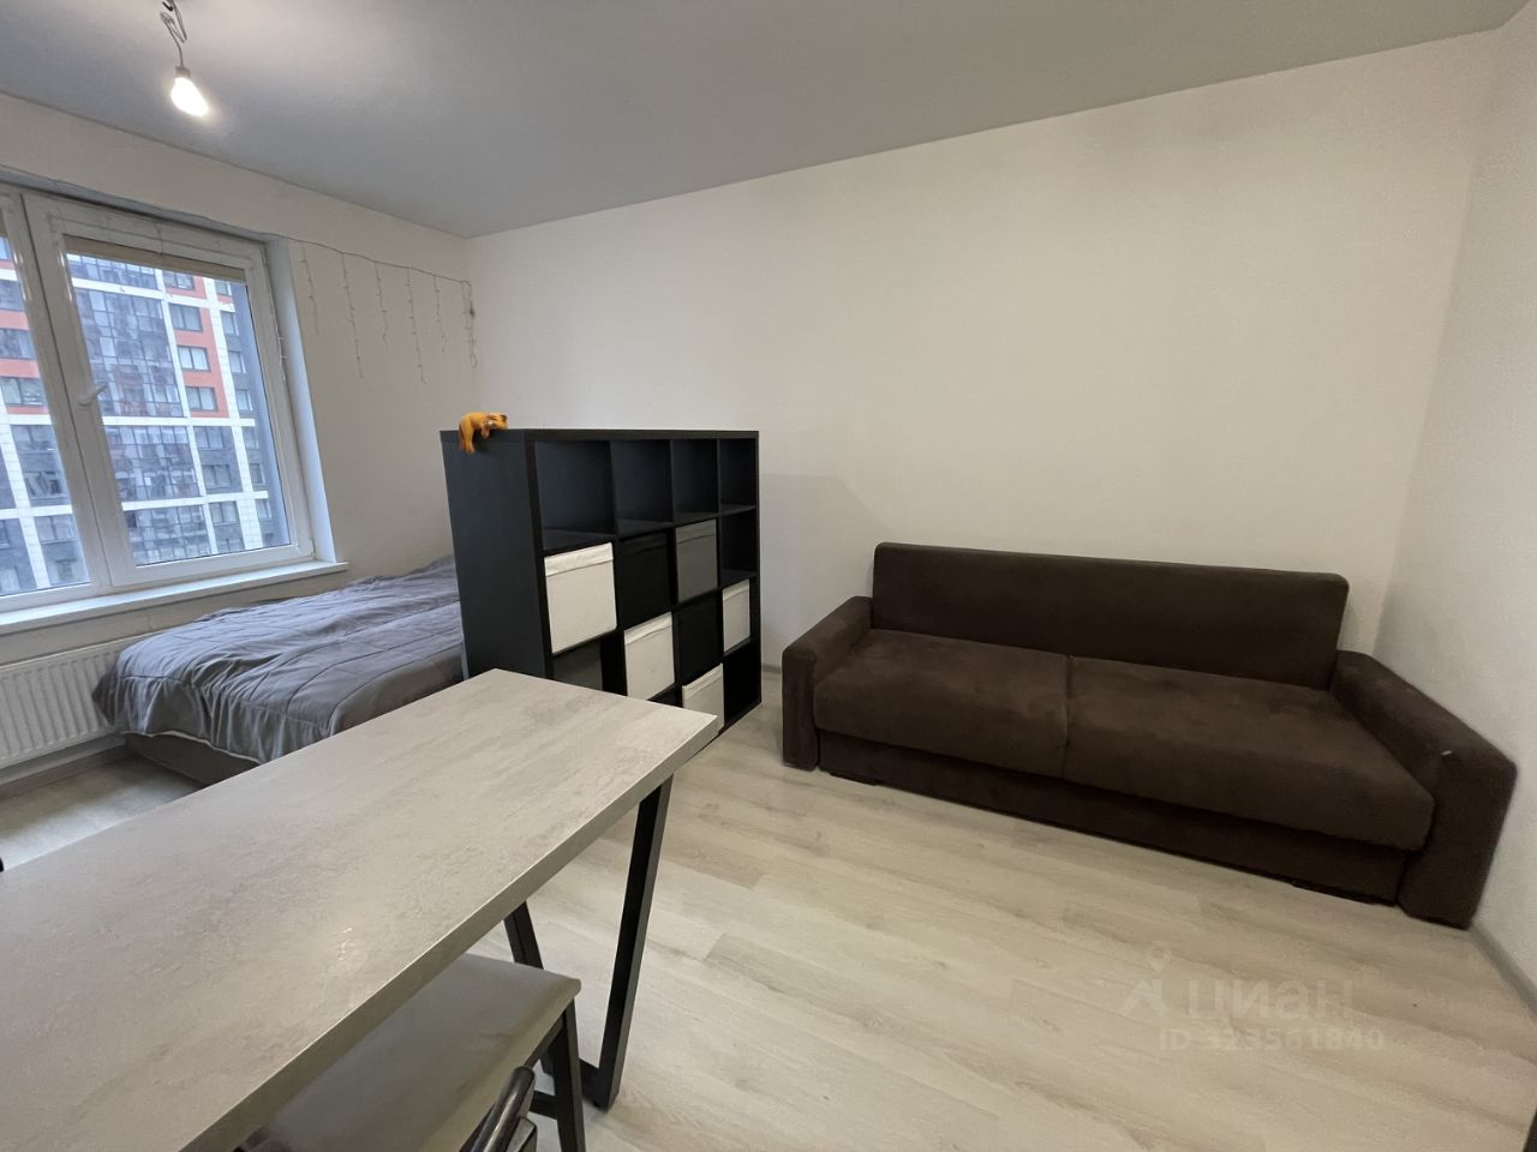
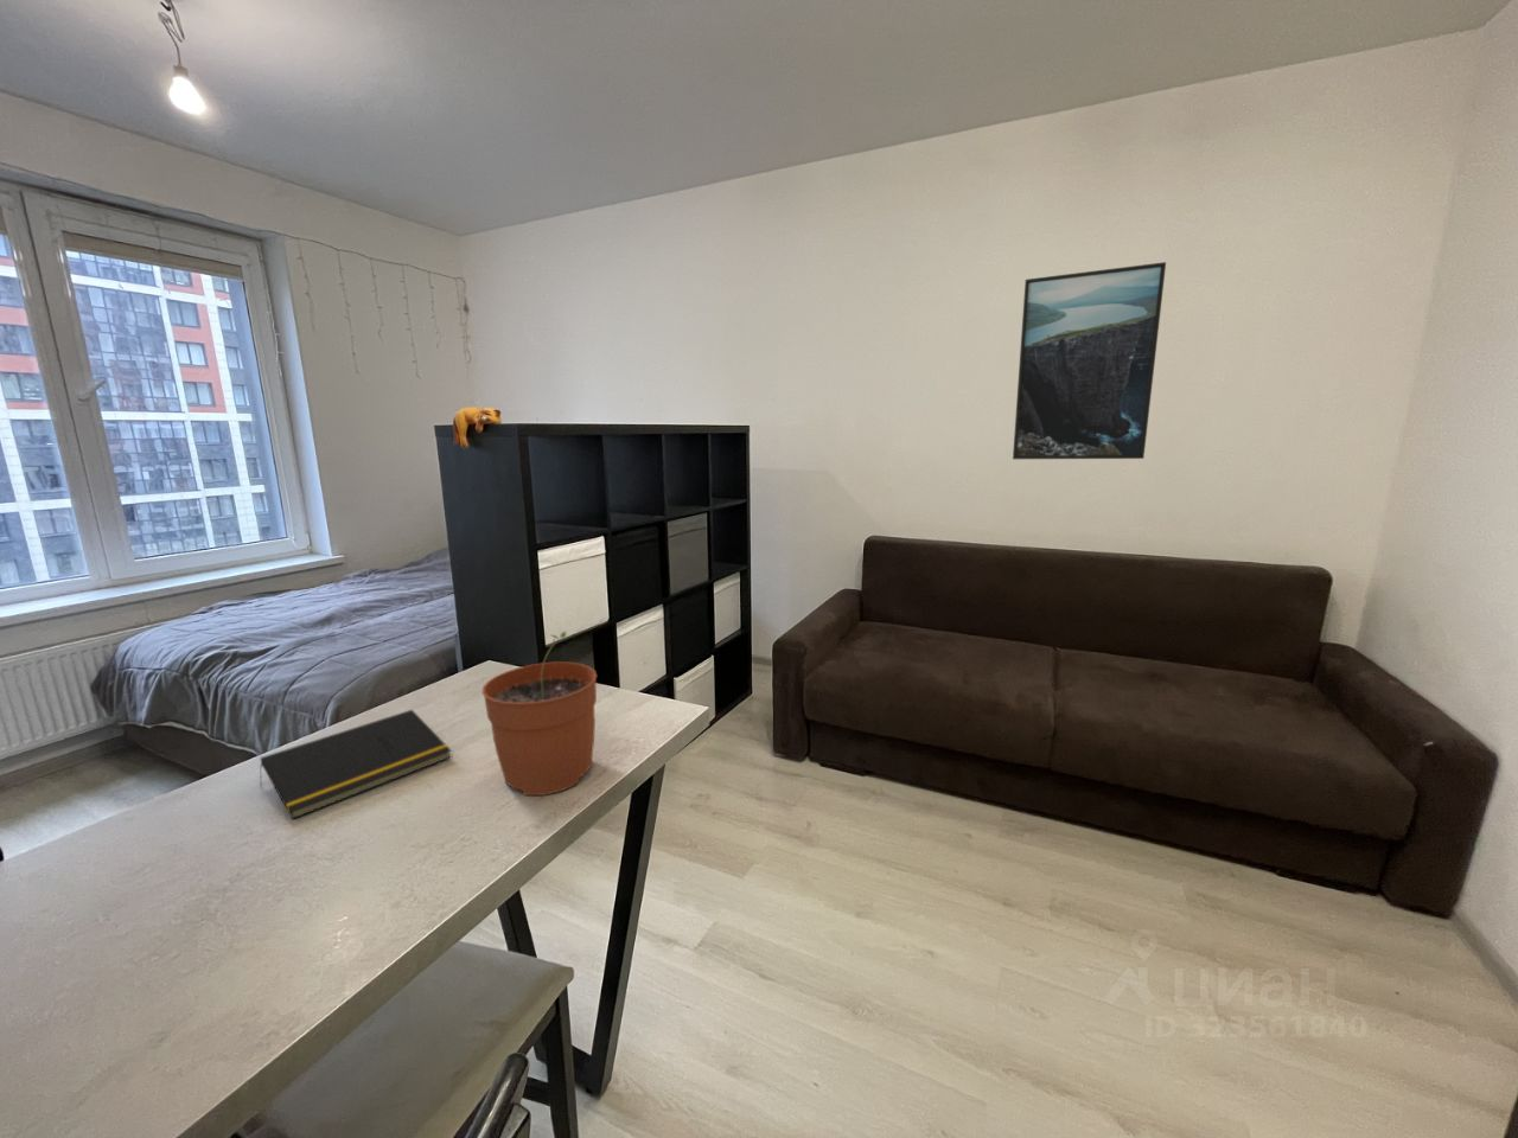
+ notepad [258,709,453,820]
+ plant pot [482,631,598,796]
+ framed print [1011,261,1167,460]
